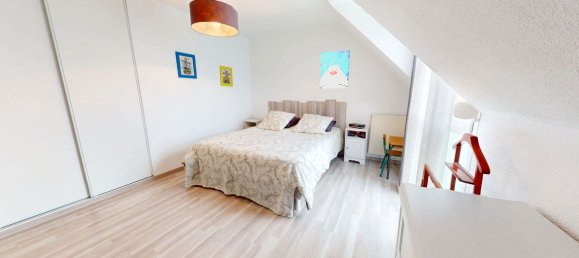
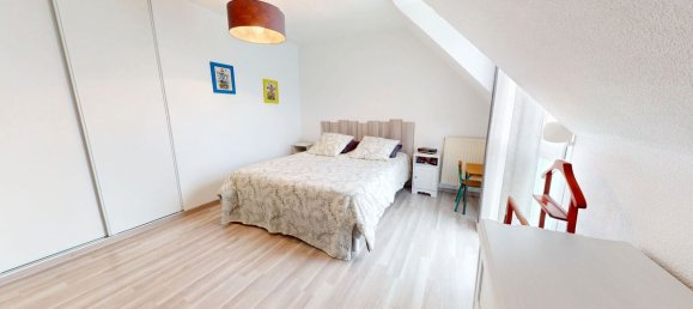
- wall art [319,49,351,89]
